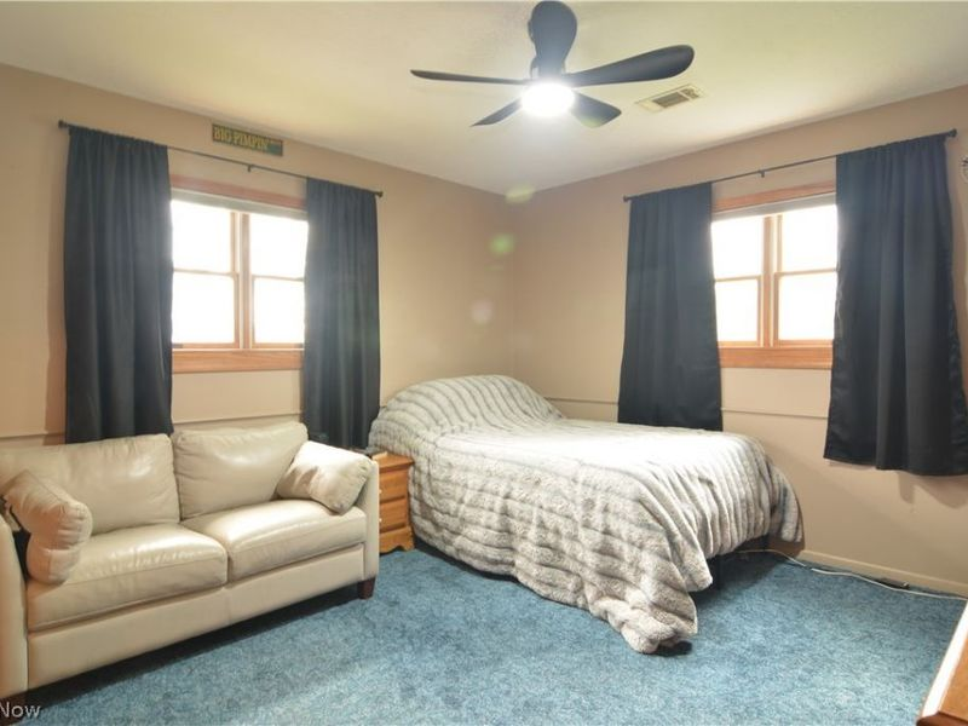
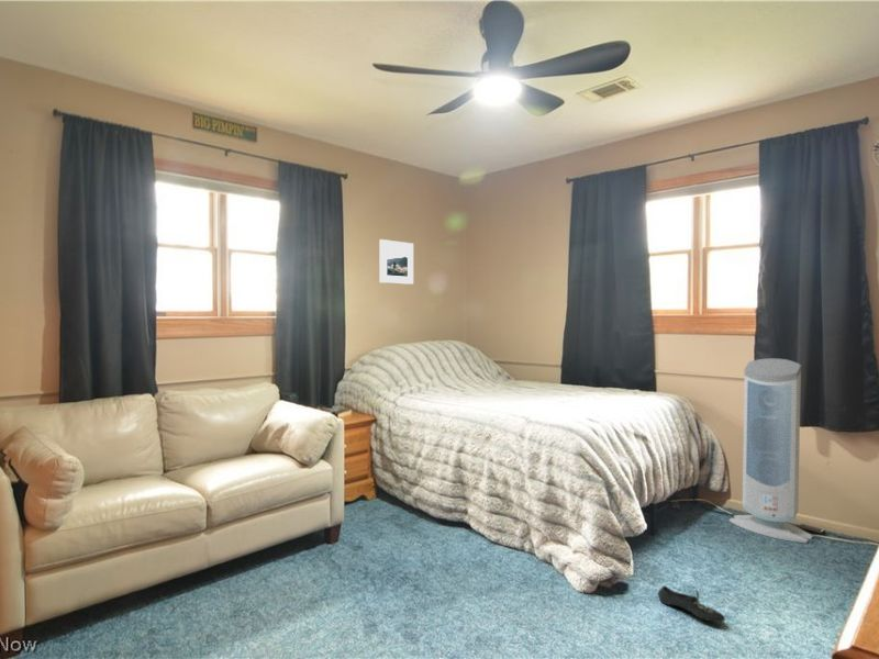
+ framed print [379,238,414,286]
+ shoe [657,584,726,624]
+ air purifier [728,357,813,544]
